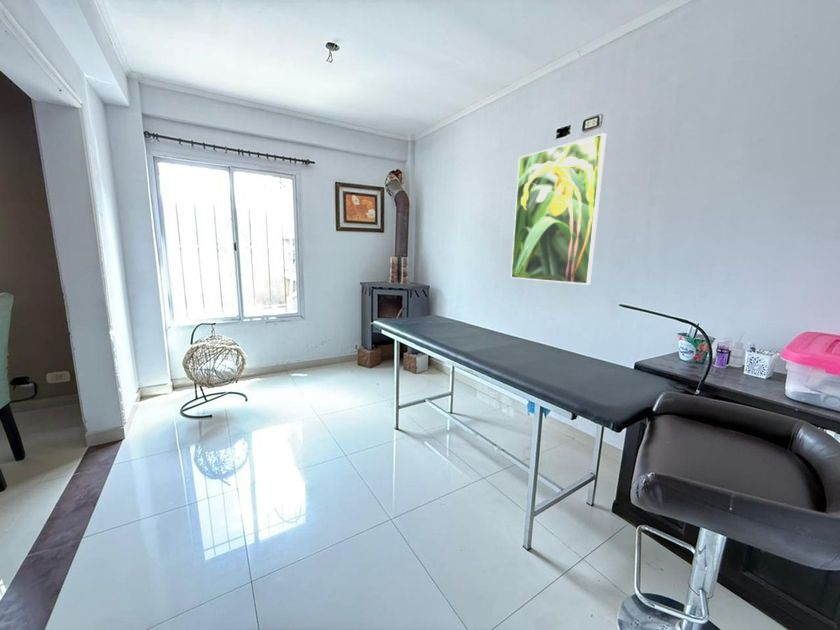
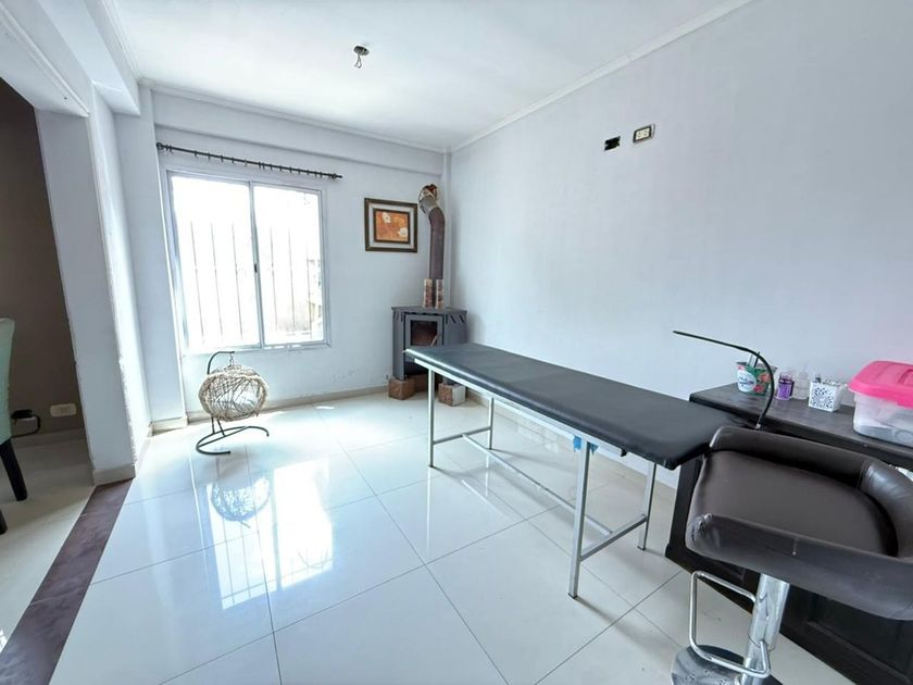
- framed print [510,132,607,286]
